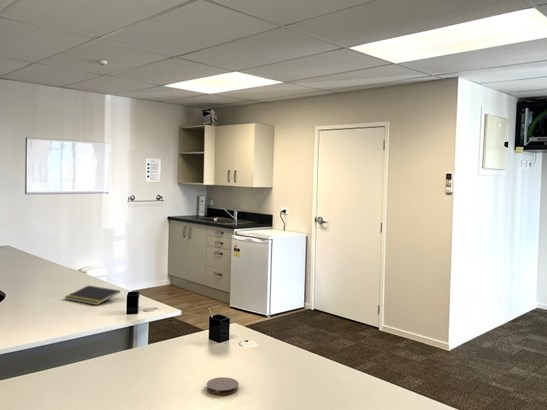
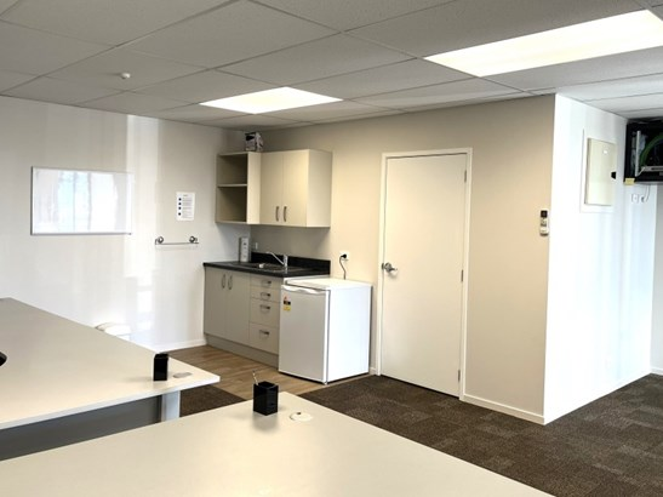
- notepad [64,284,121,306]
- coaster [206,376,239,396]
